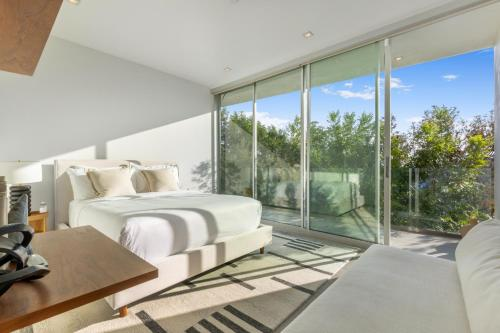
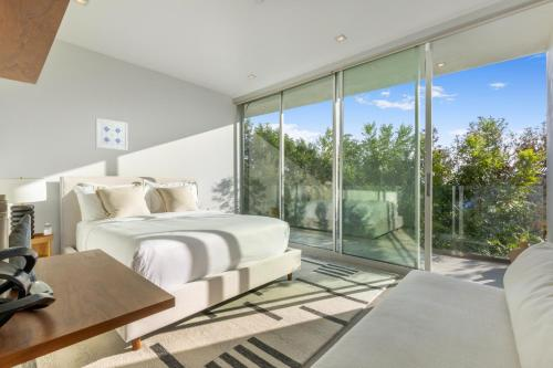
+ wall art [95,117,128,151]
